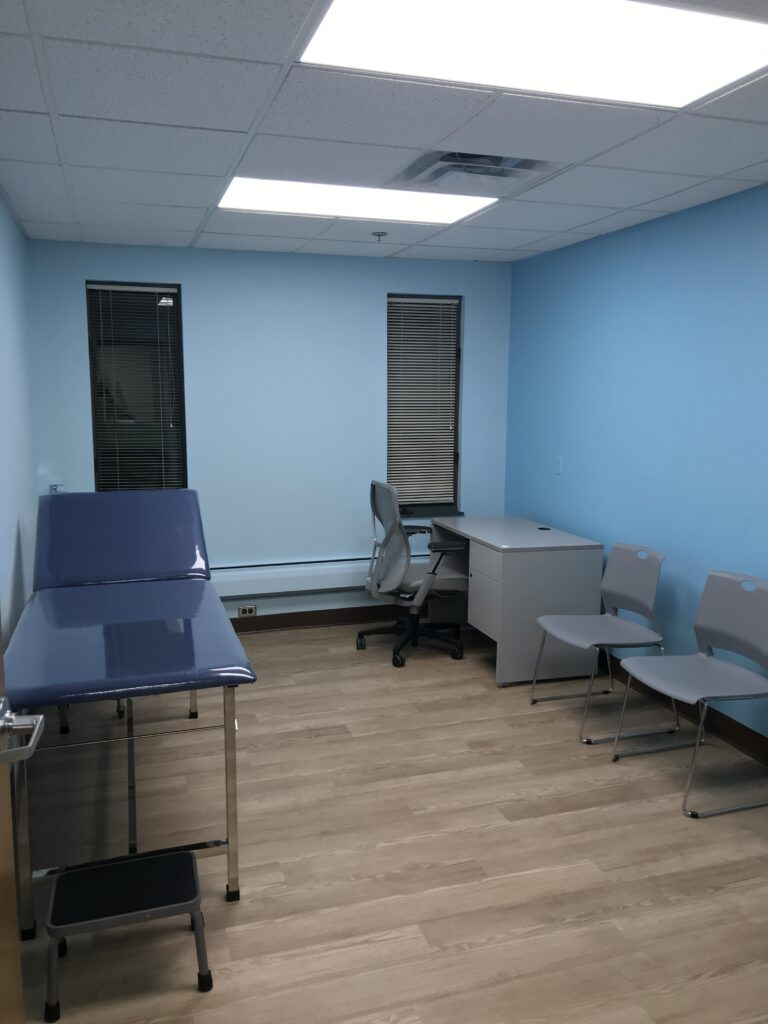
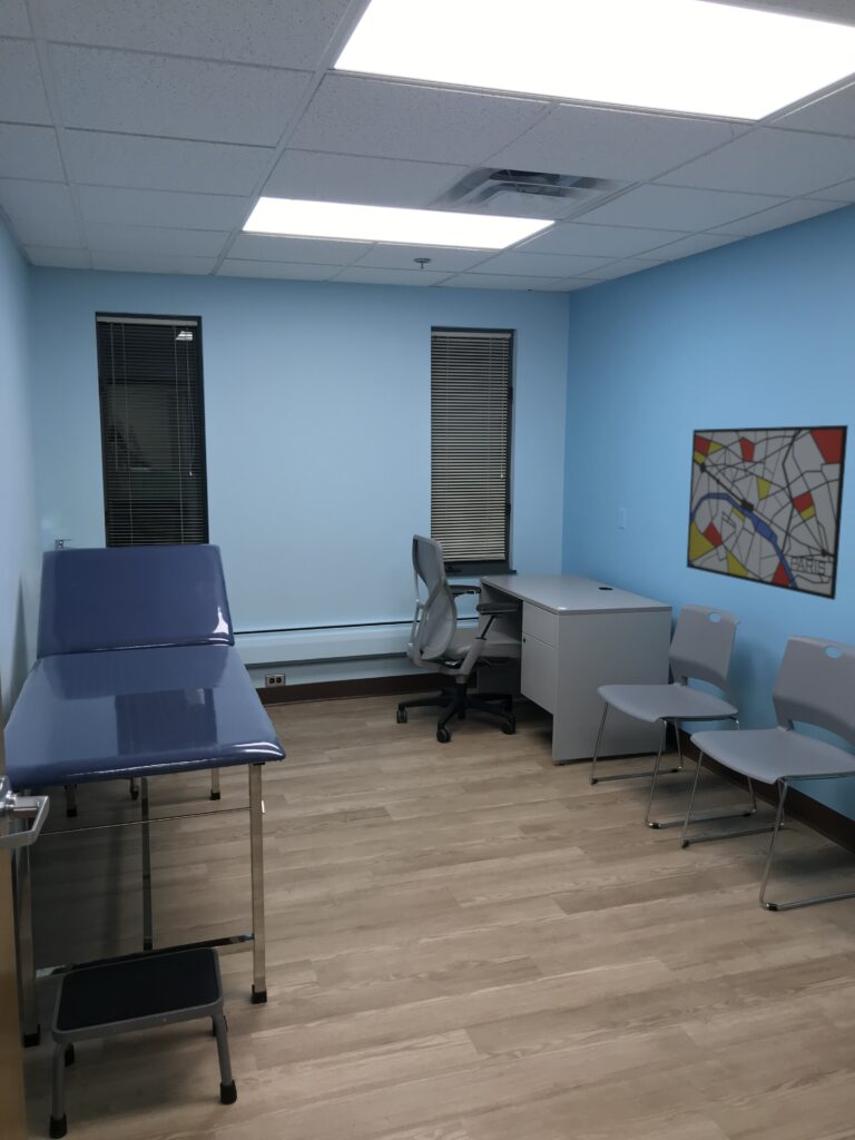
+ wall art [686,424,849,601]
